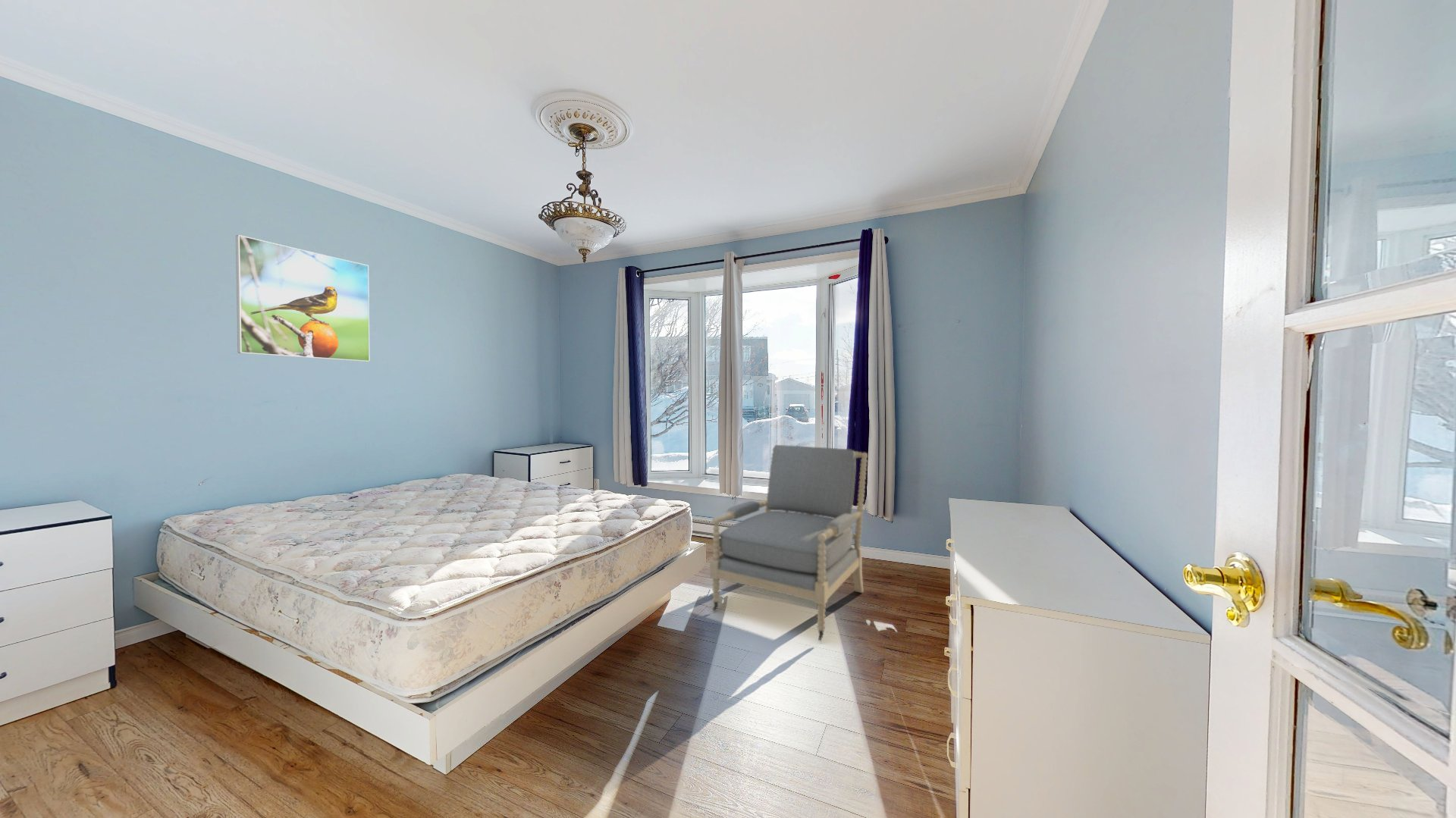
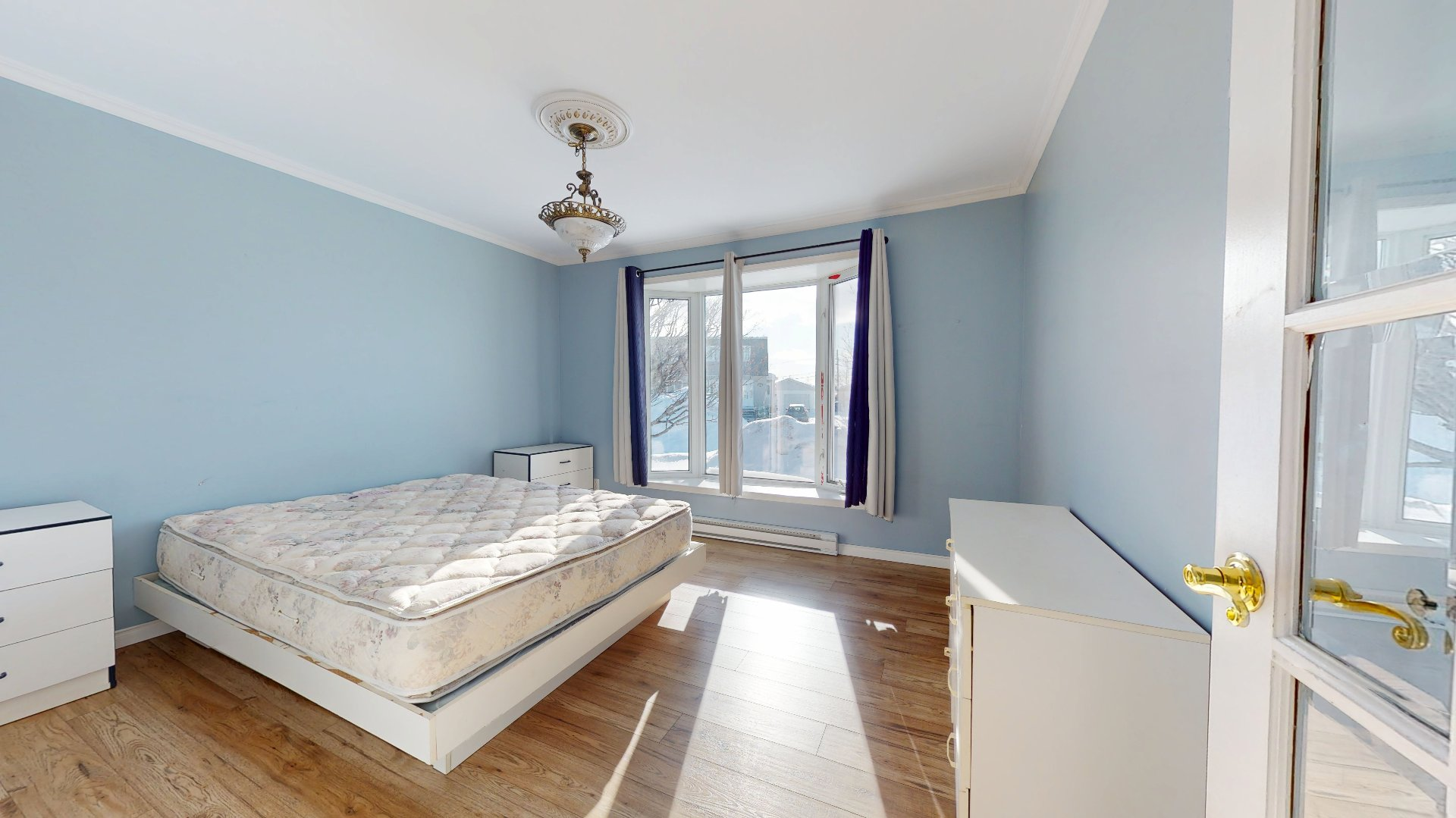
- armchair [709,444,868,642]
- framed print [235,234,371,362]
